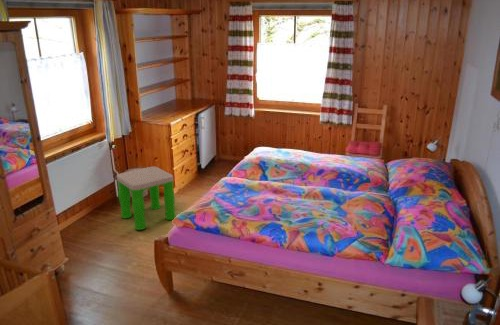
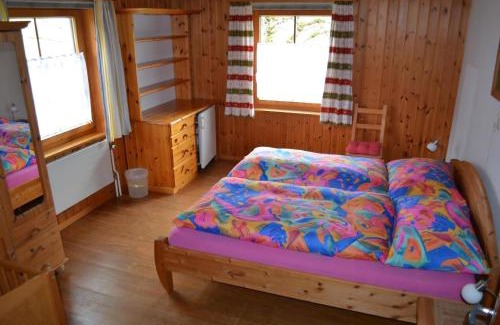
- stool [116,166,177,231]
